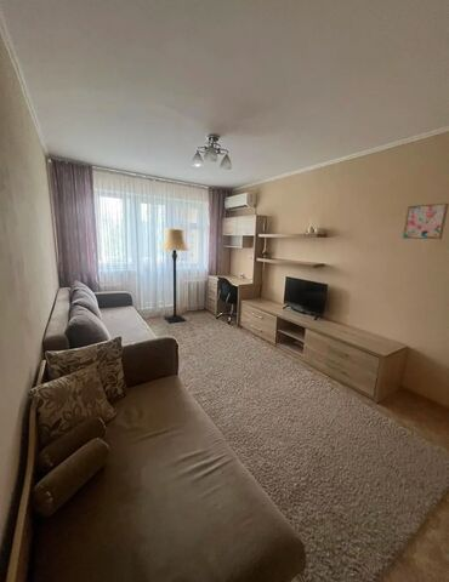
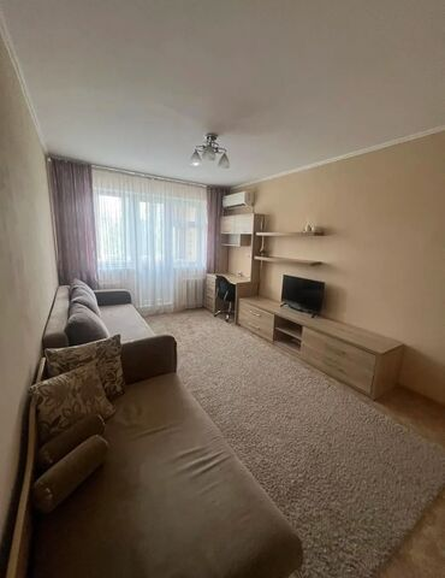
- lamp [159,228,191,325]
- wall art [402,202,449,240]
